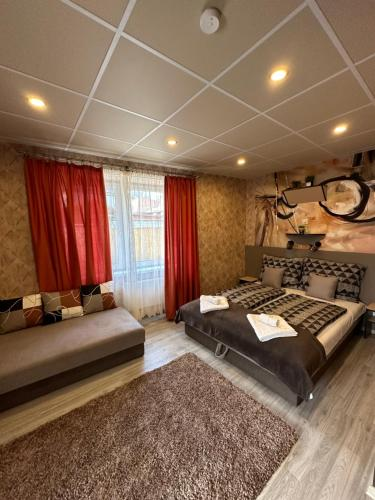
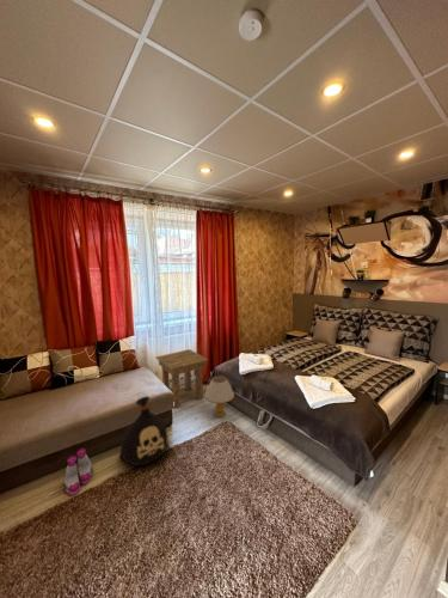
+ bag [118,395,168,466]
+ table lamp [203,374,235,419]
+ side table [154,348,209,409]
+ boots [62,447,93,496]
